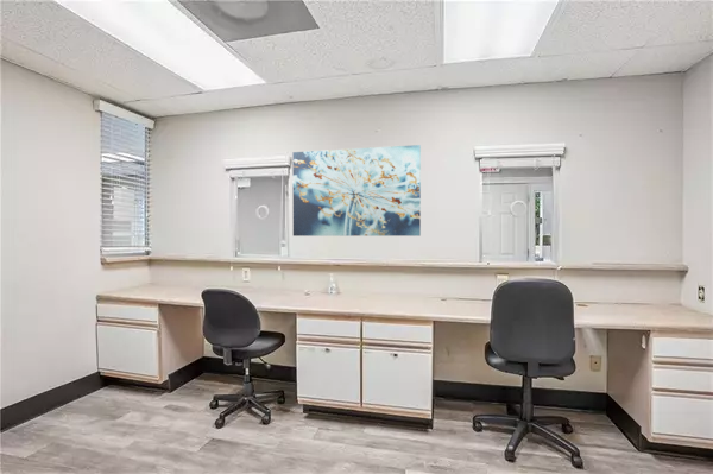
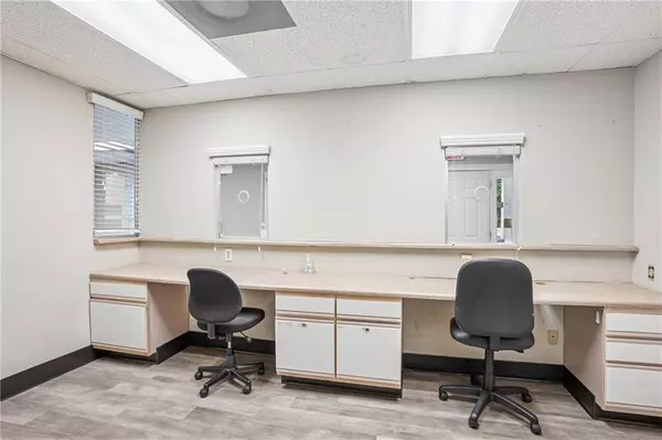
- wall art [291,144,422,238]
